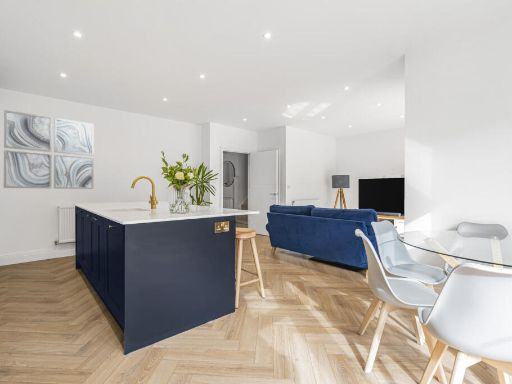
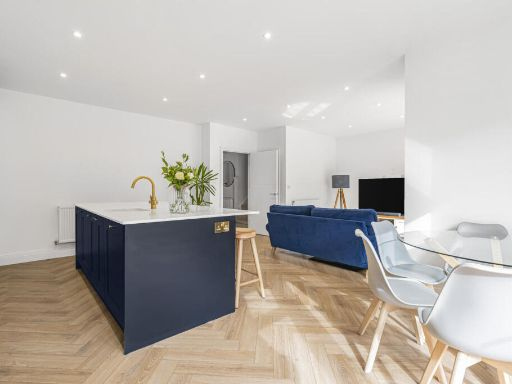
- wall art [3,109,95,190]
